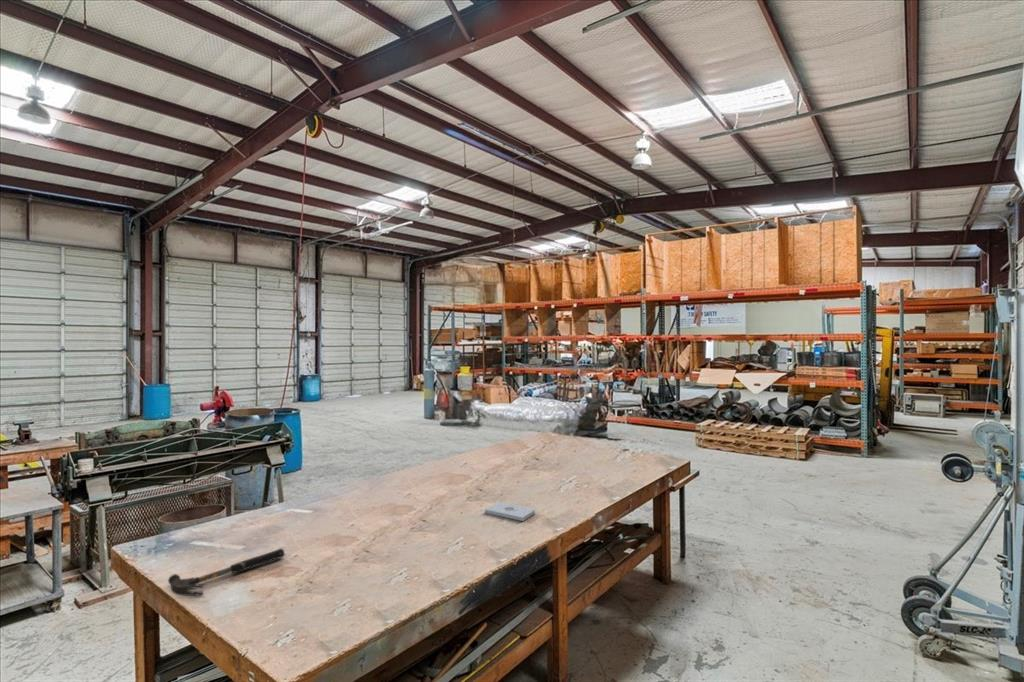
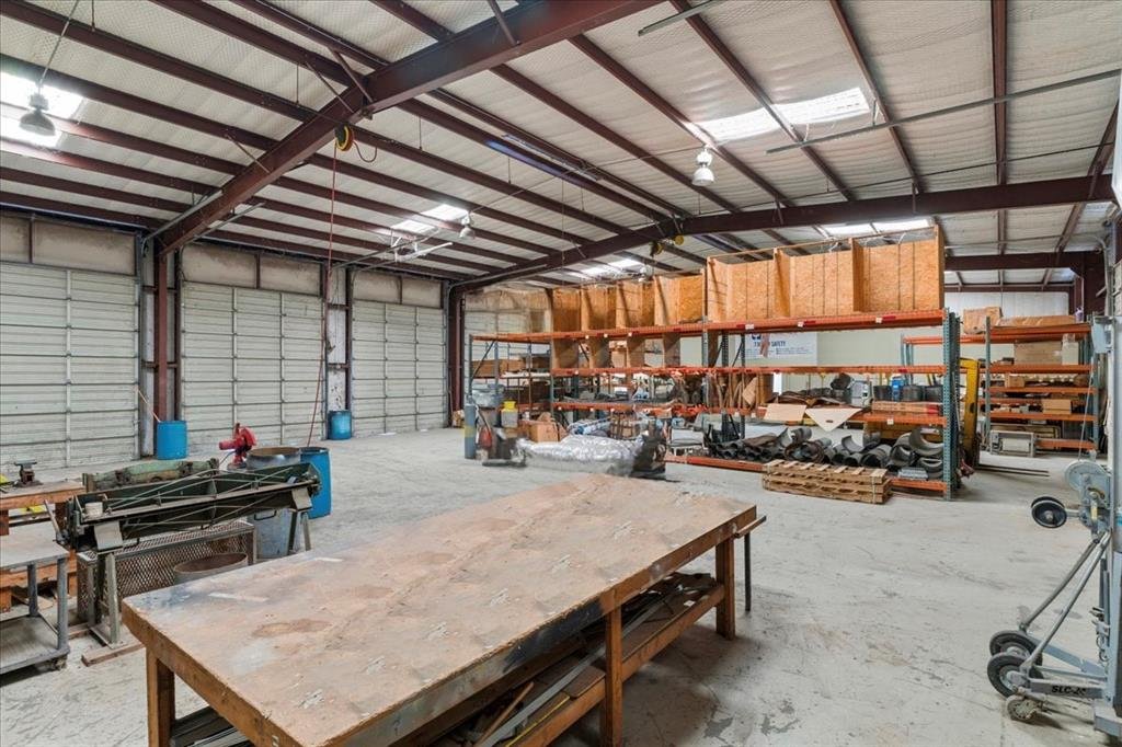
- notepad [484,501,536,522]
- claw hammer [167,547,286,597]
